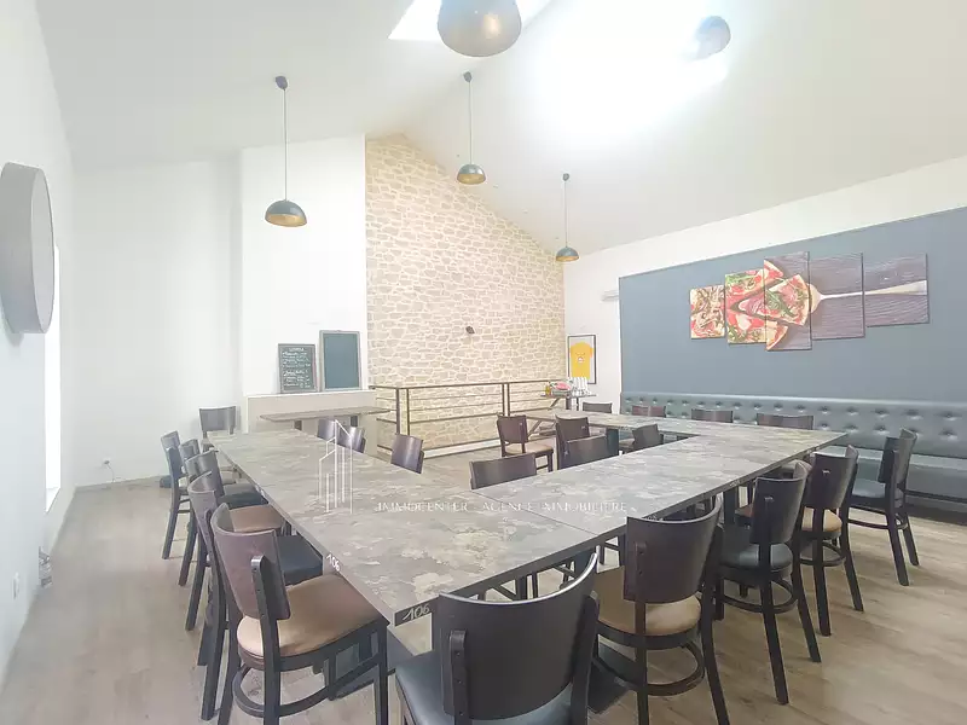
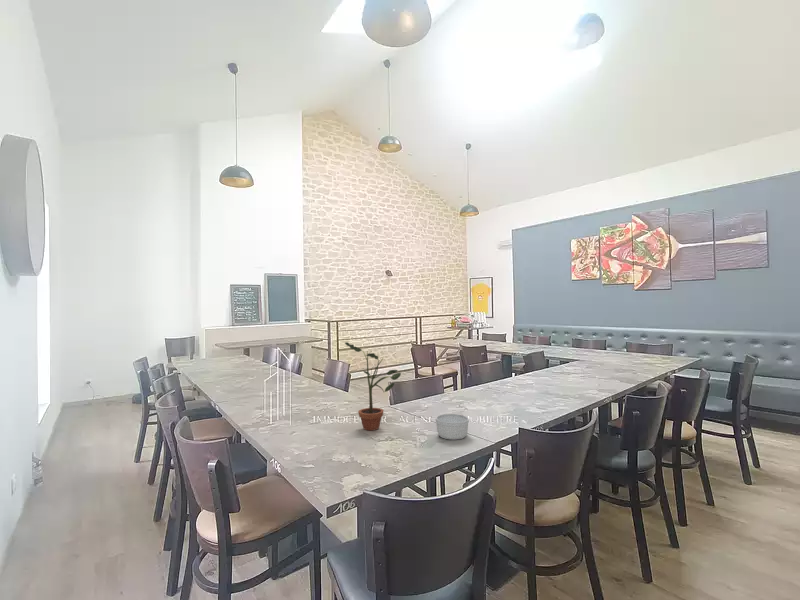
+ potted plant [344,341,402,431]
+ ramekin [435,413,470,441]
